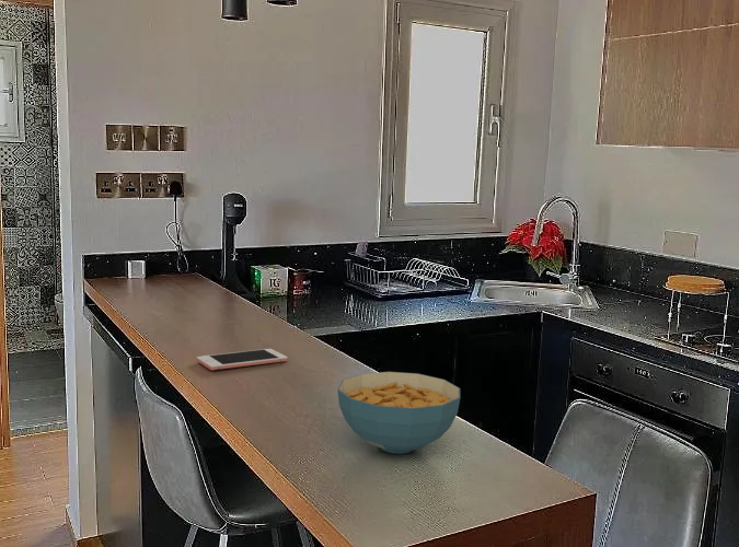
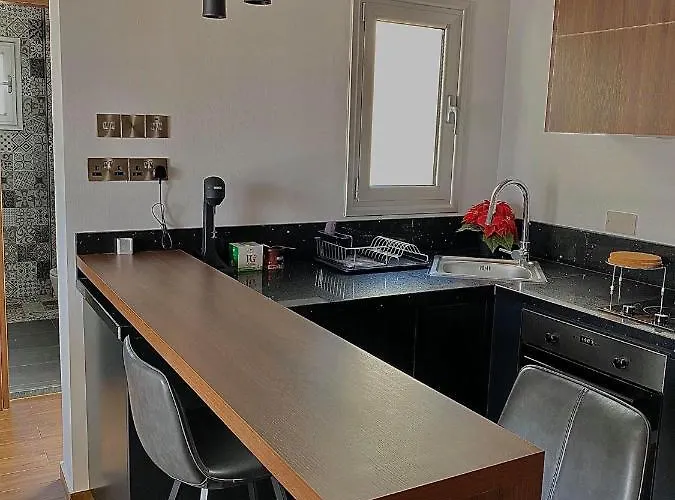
- cereal bowl [336,371,461,455]
- cell phone [196,348,289,371]
